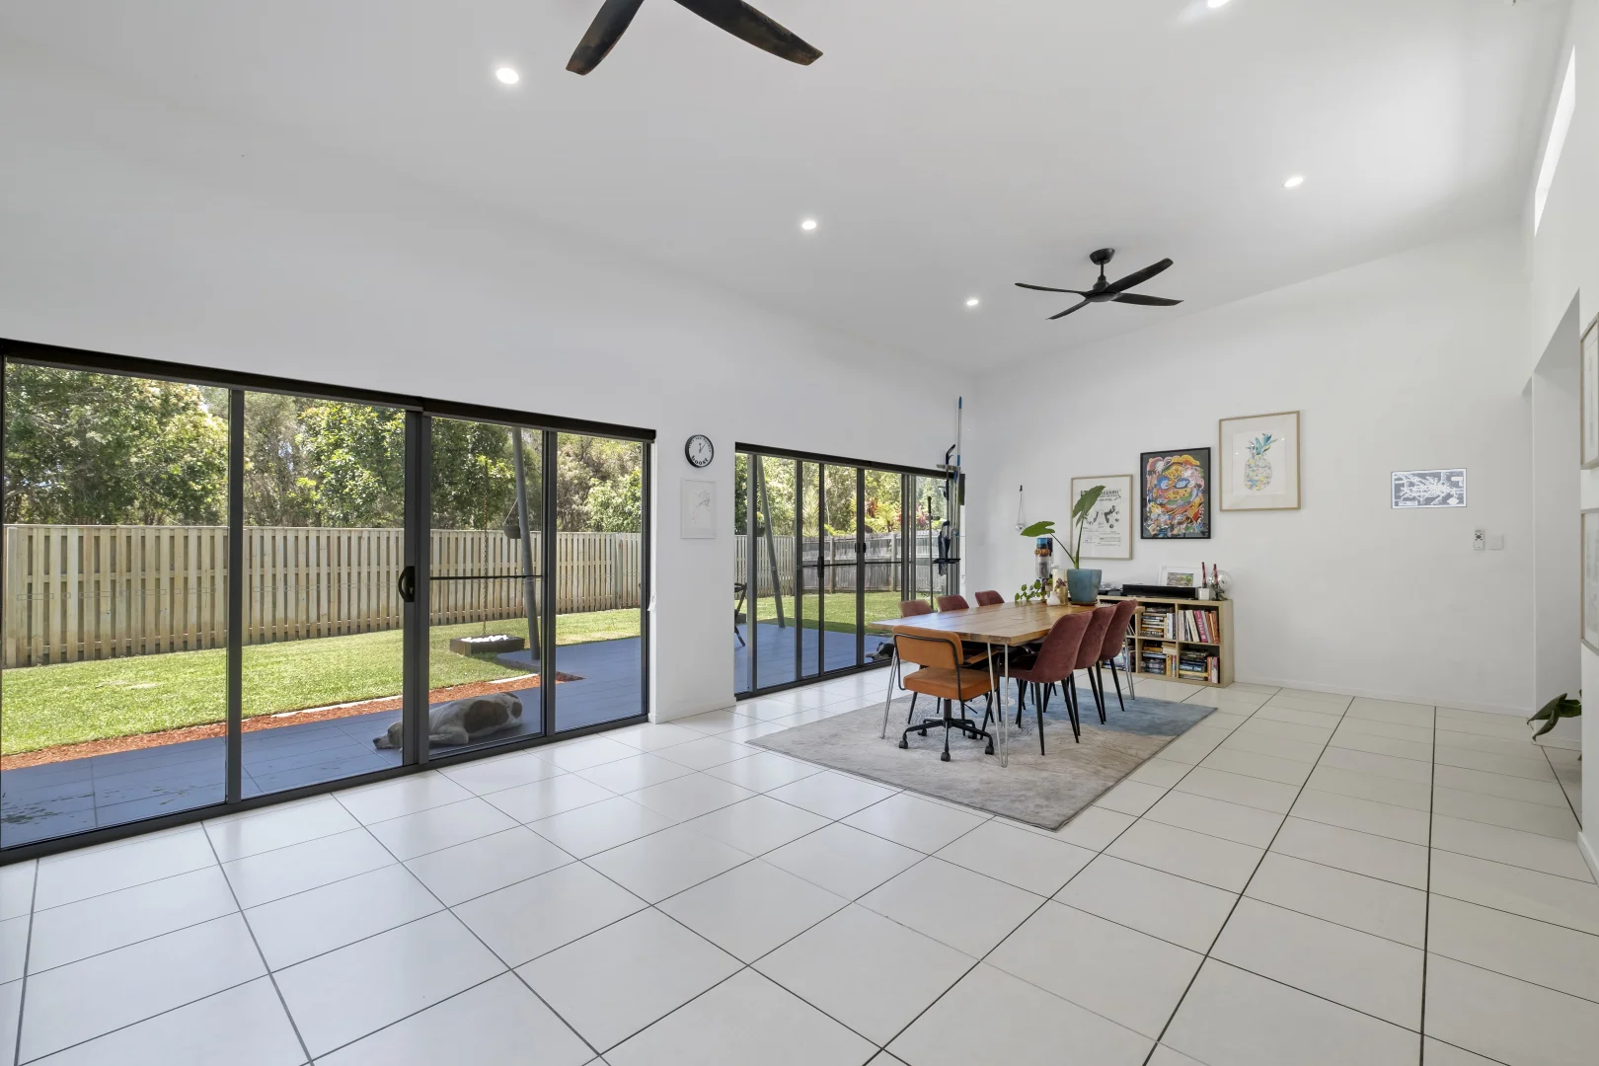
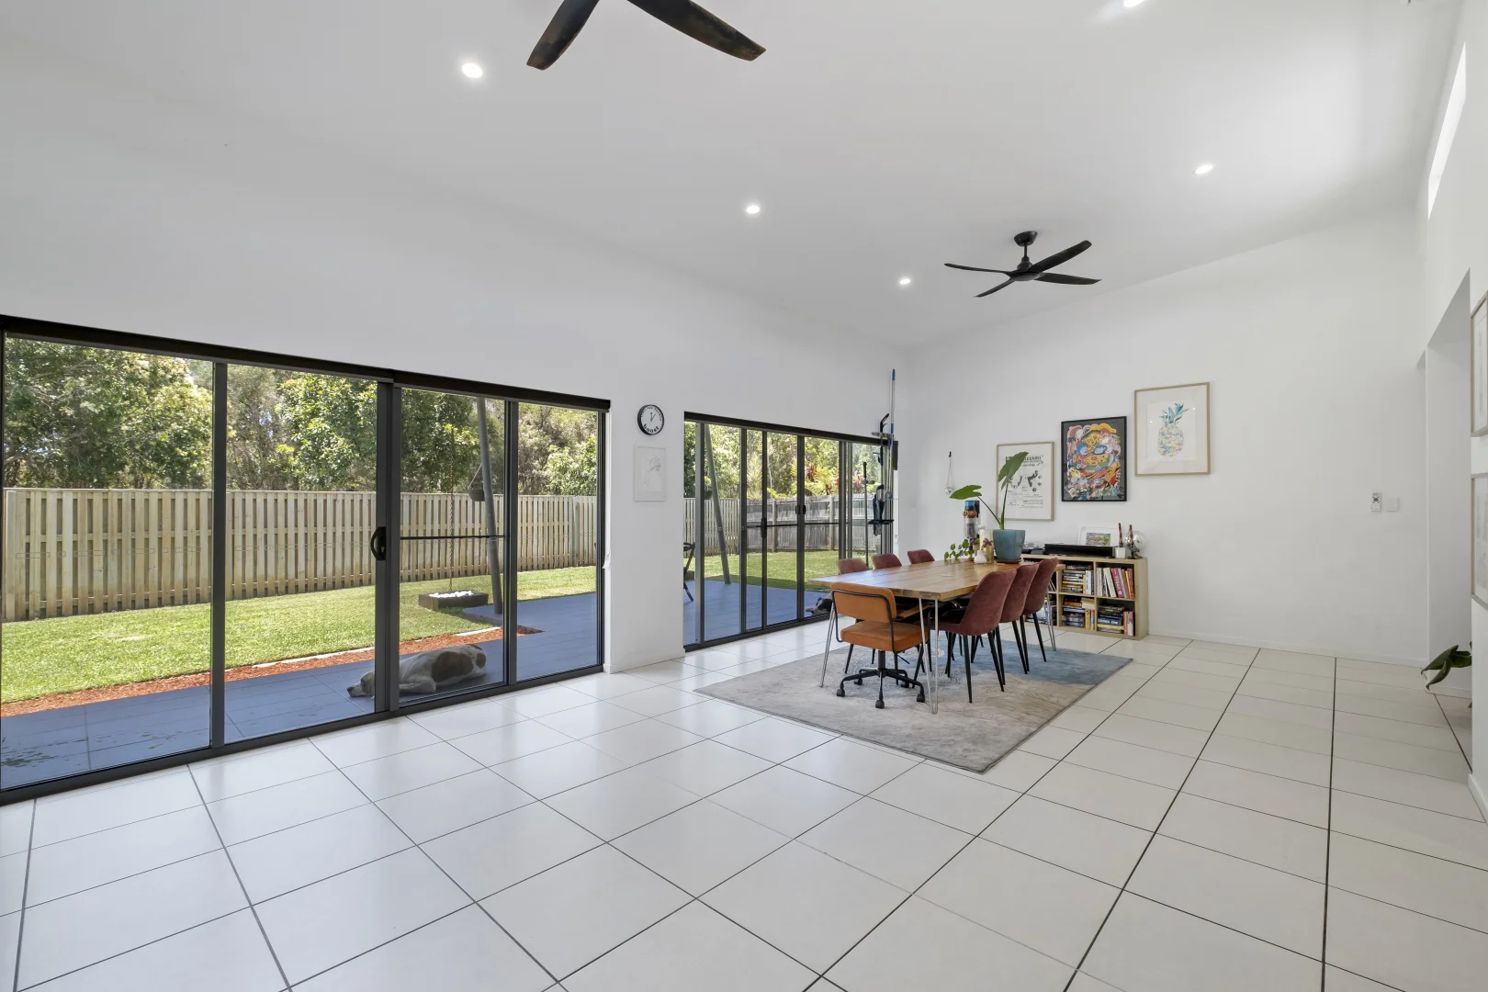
- wall art [1390,466,1468,509]
